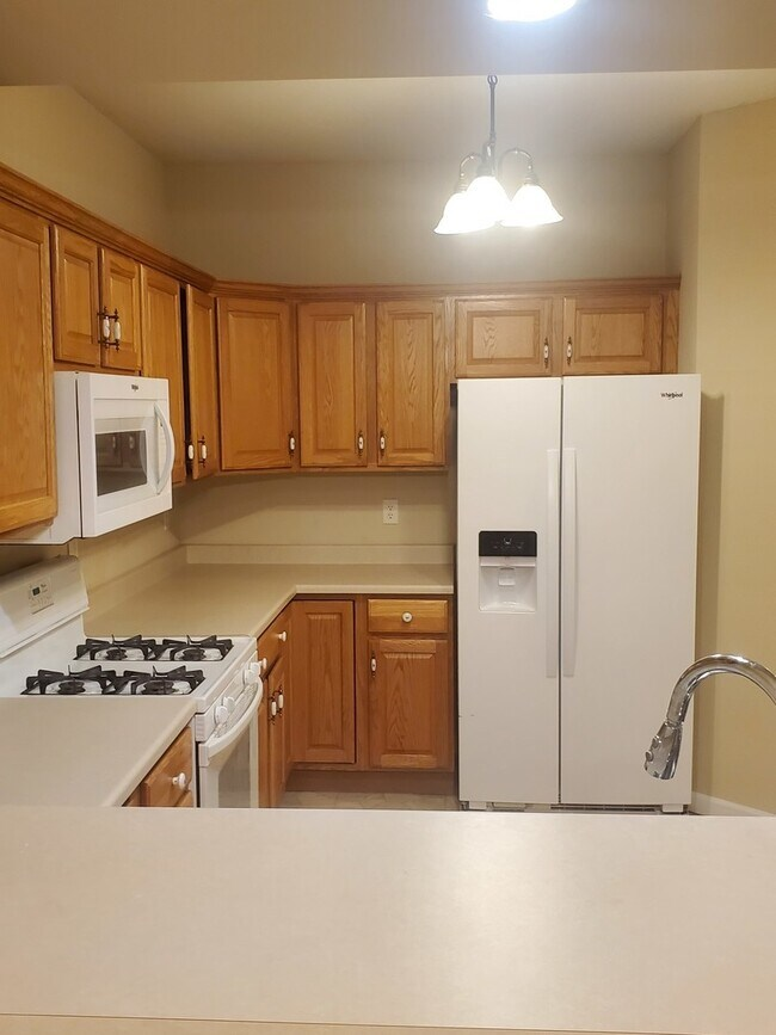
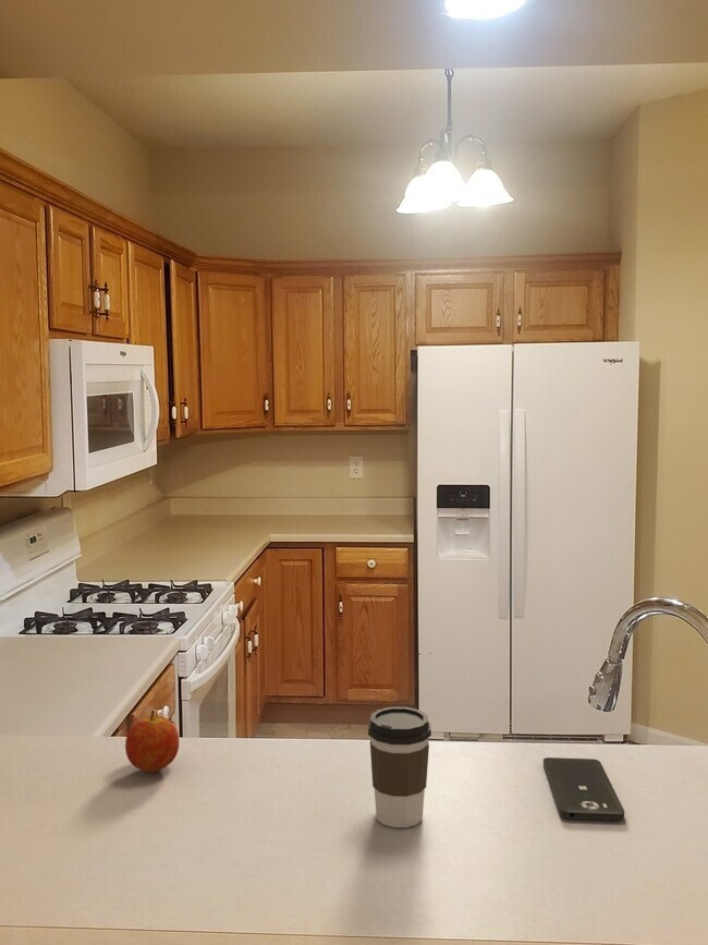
+ smartphone [542,756,625,821]
+ coffee cup [367,706,432,828]
+ fruit [124,710,180,774]
